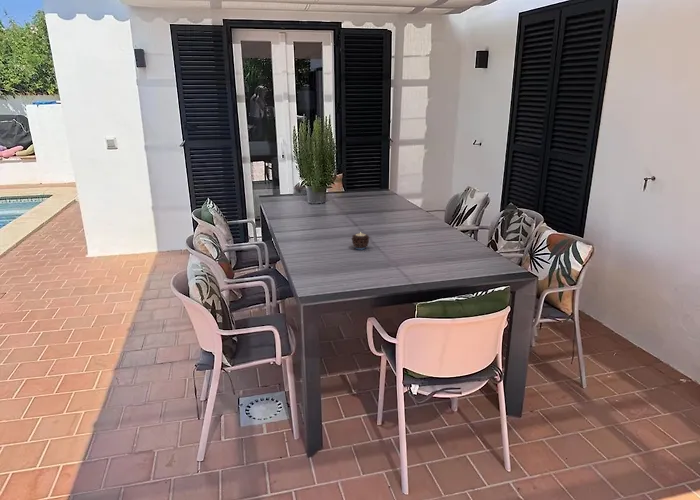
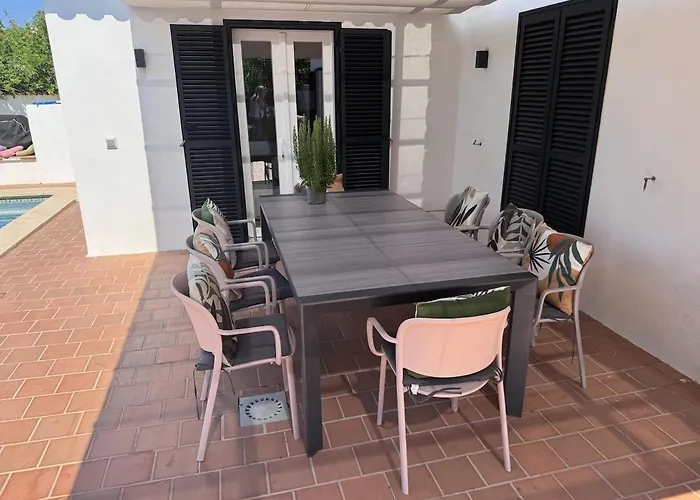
- candle [351,232,371,250]
